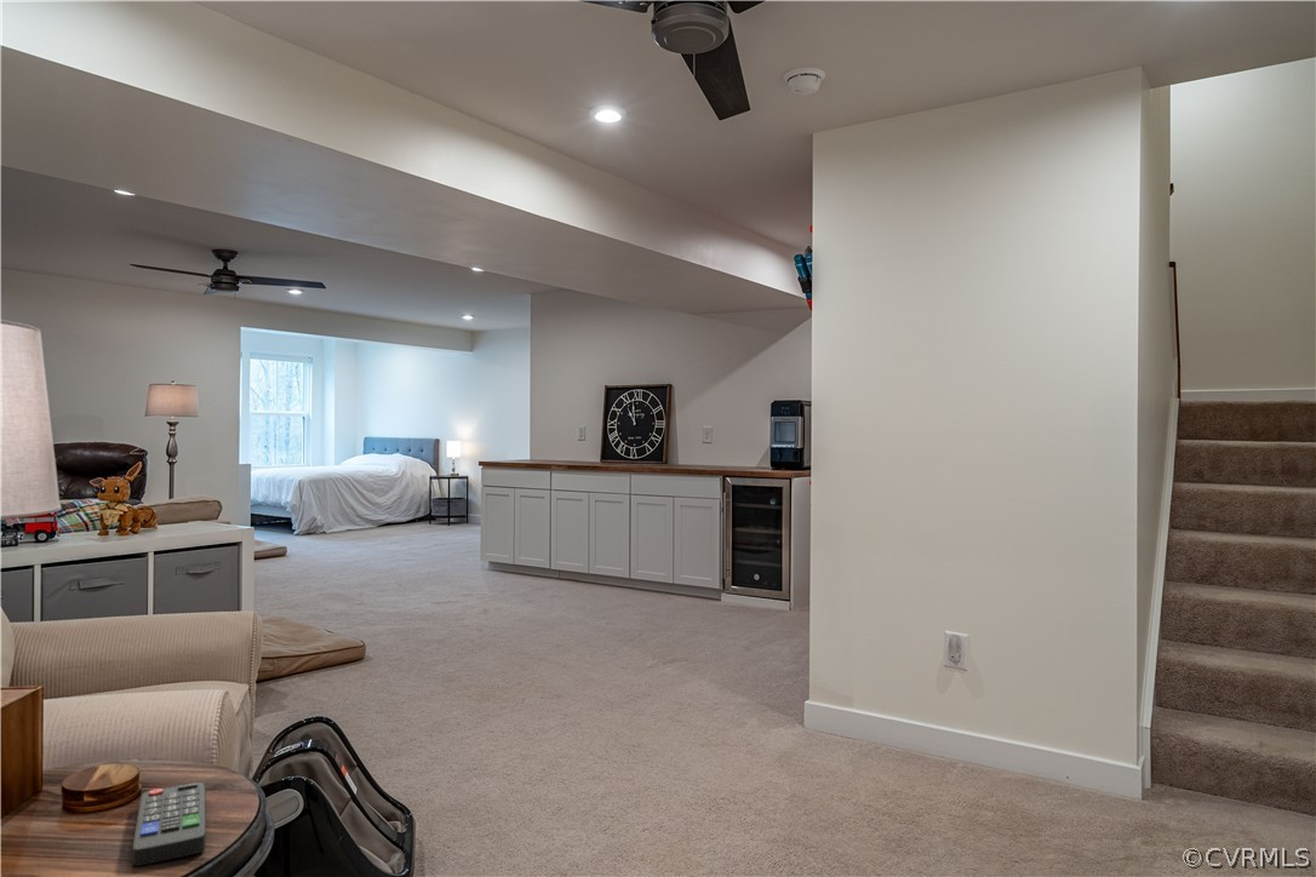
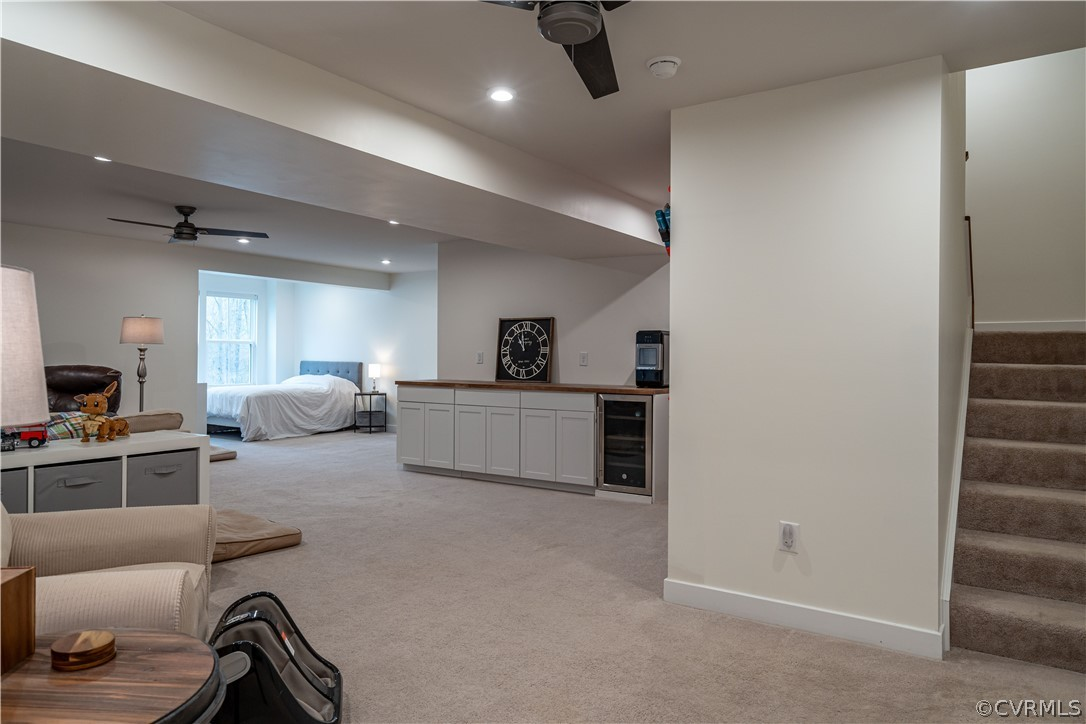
- remote control [131,781,207,867]
